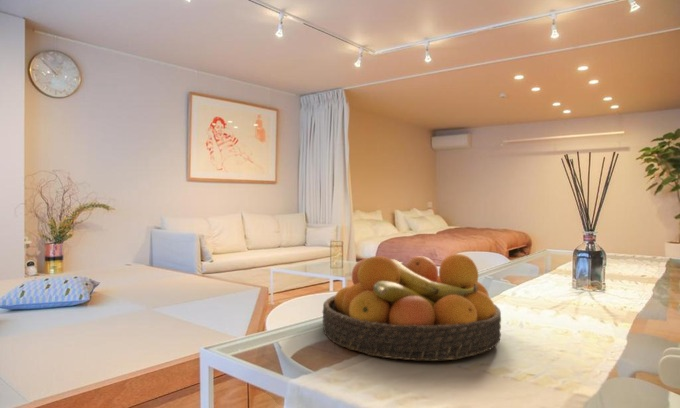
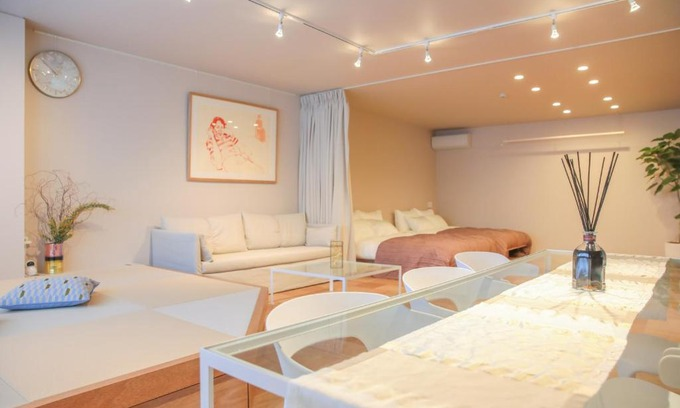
- fruit bowl [321,253,502,362]
